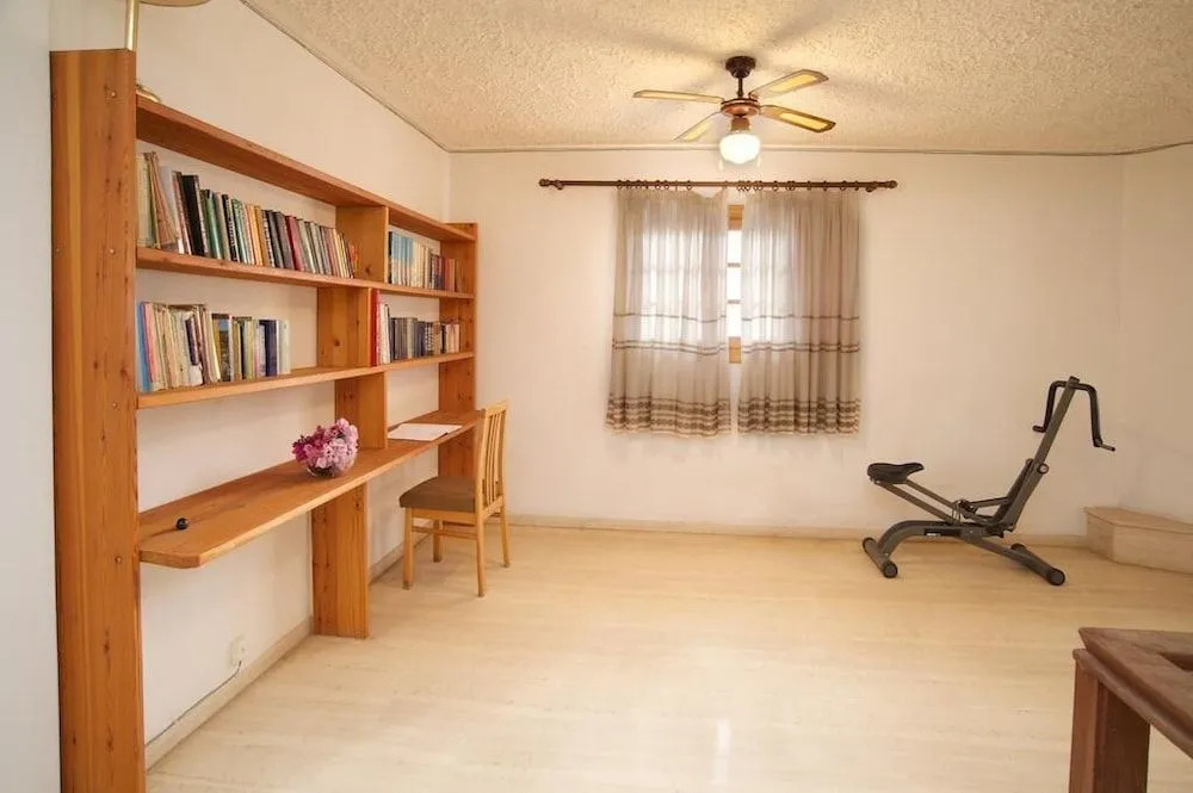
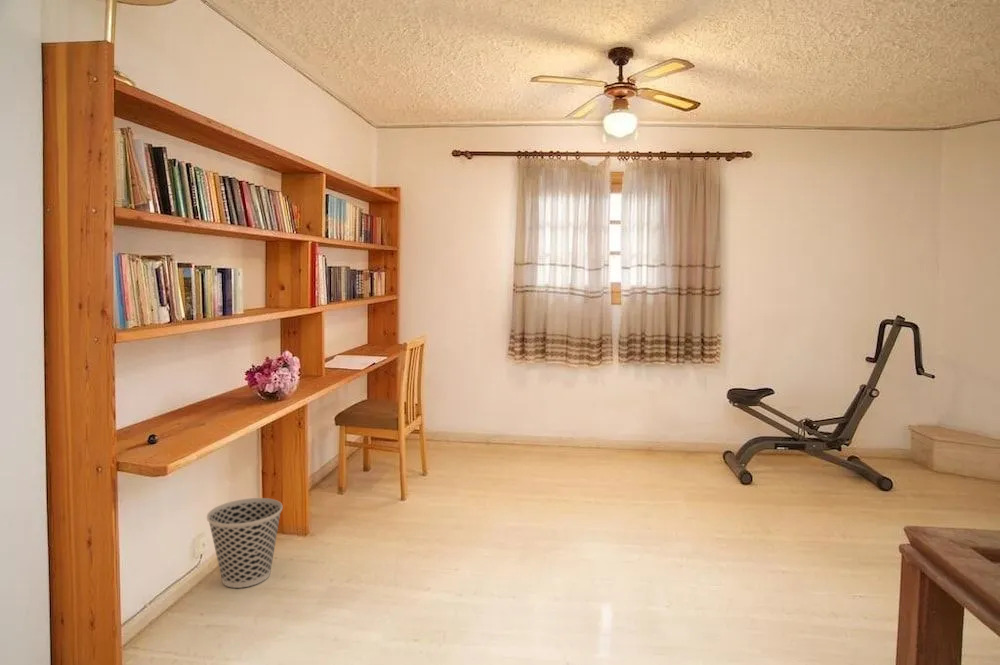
+ wastebasket [206,497,283,589]
